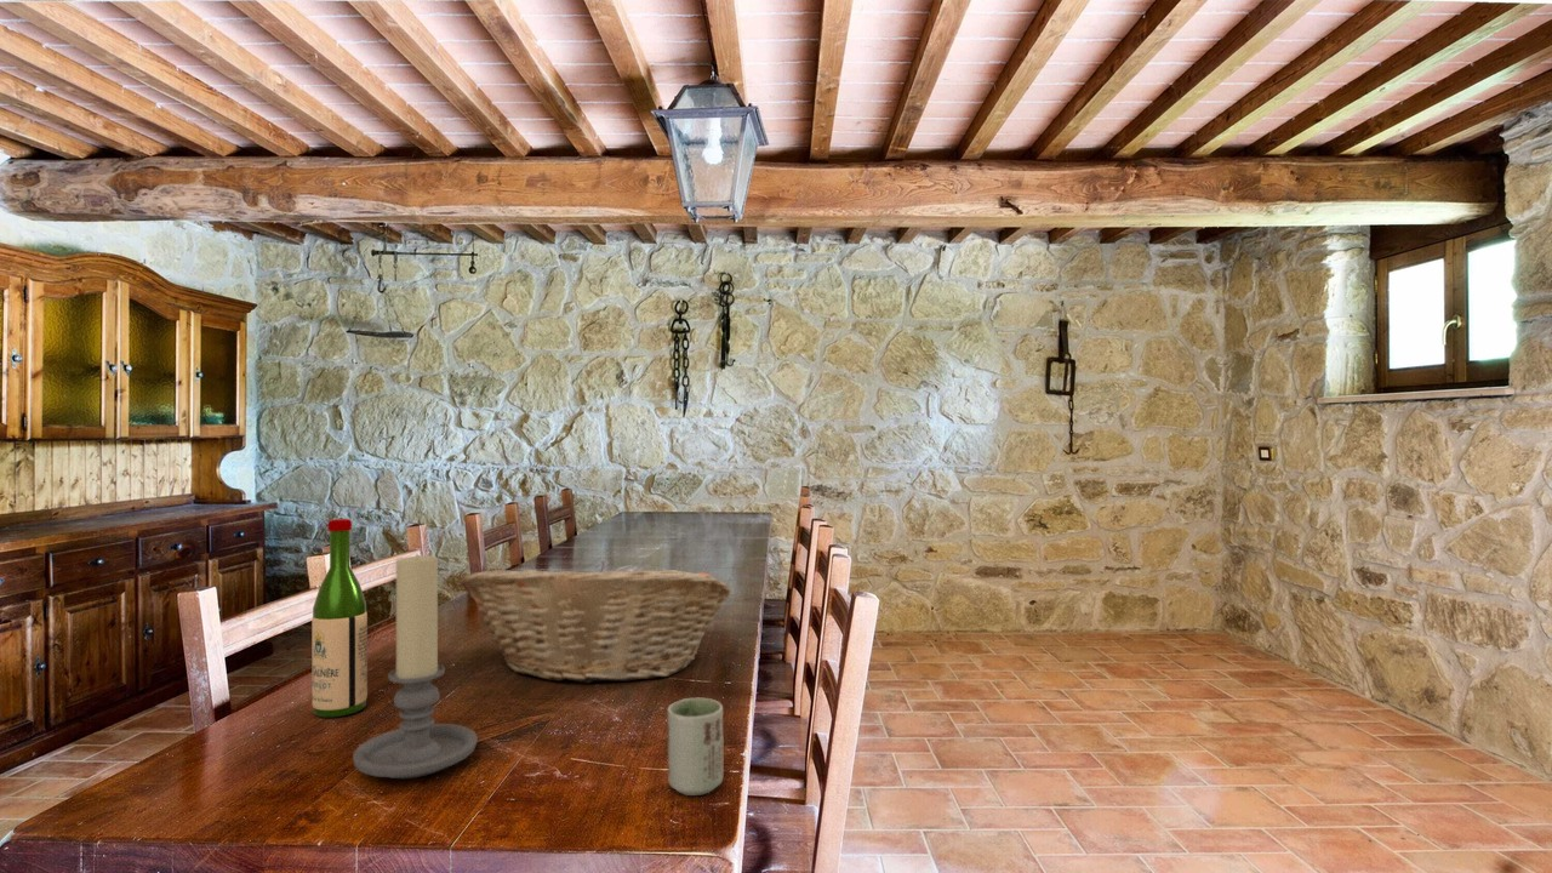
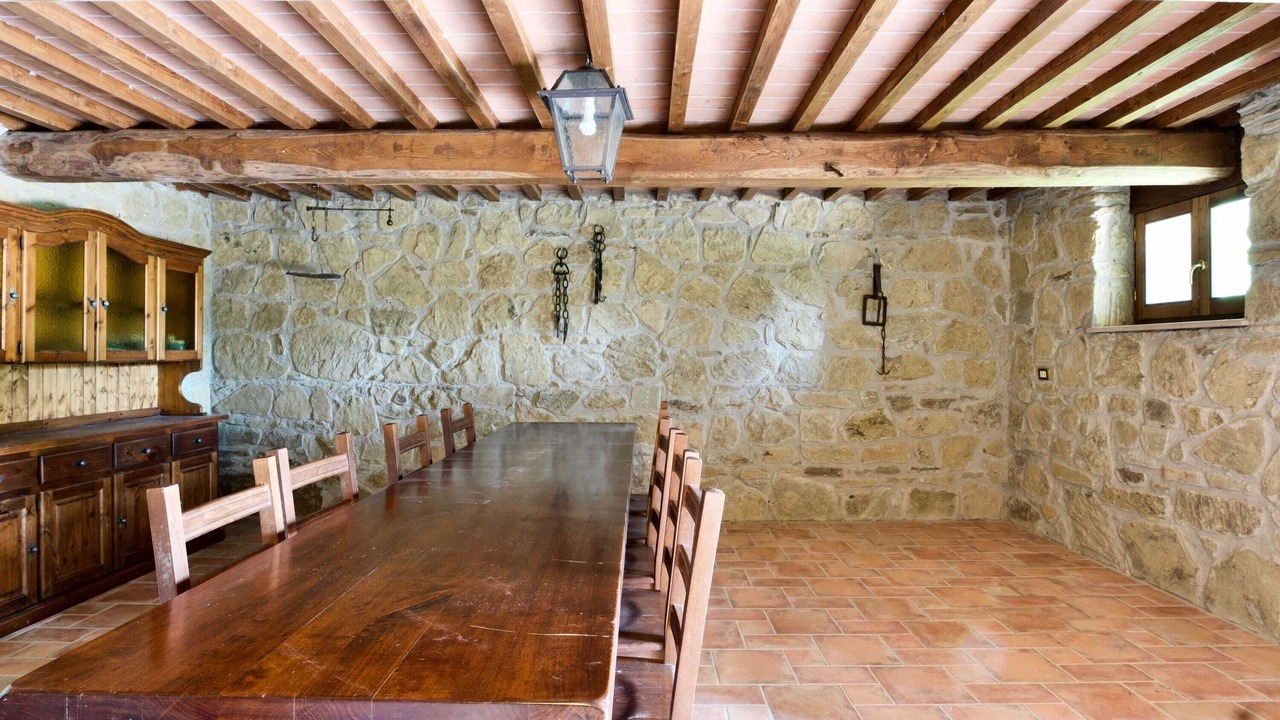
- fruit basket [458,560,732,684]
- wine bottle [310,518,369,719]
- cup [667,697,725,797]
- candle holder [352,553,479,780]
